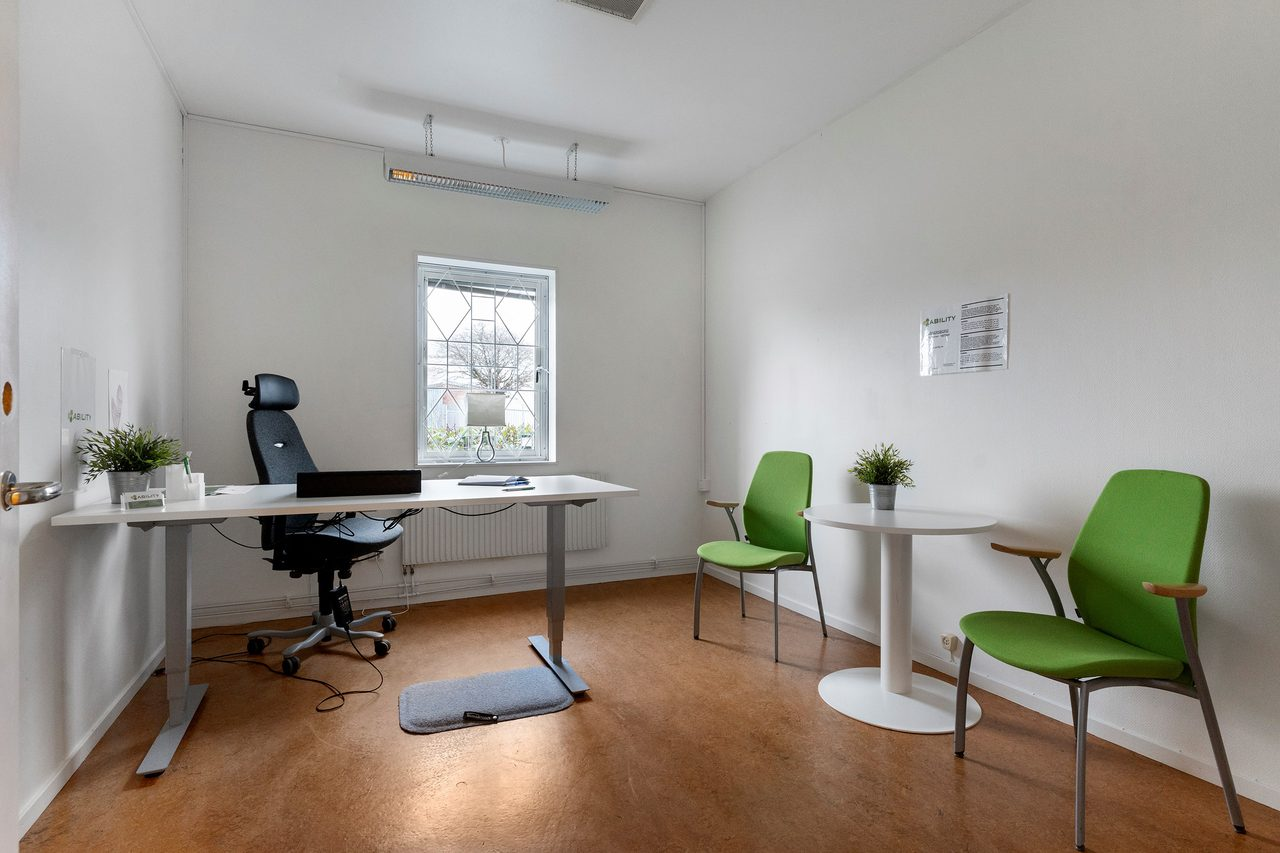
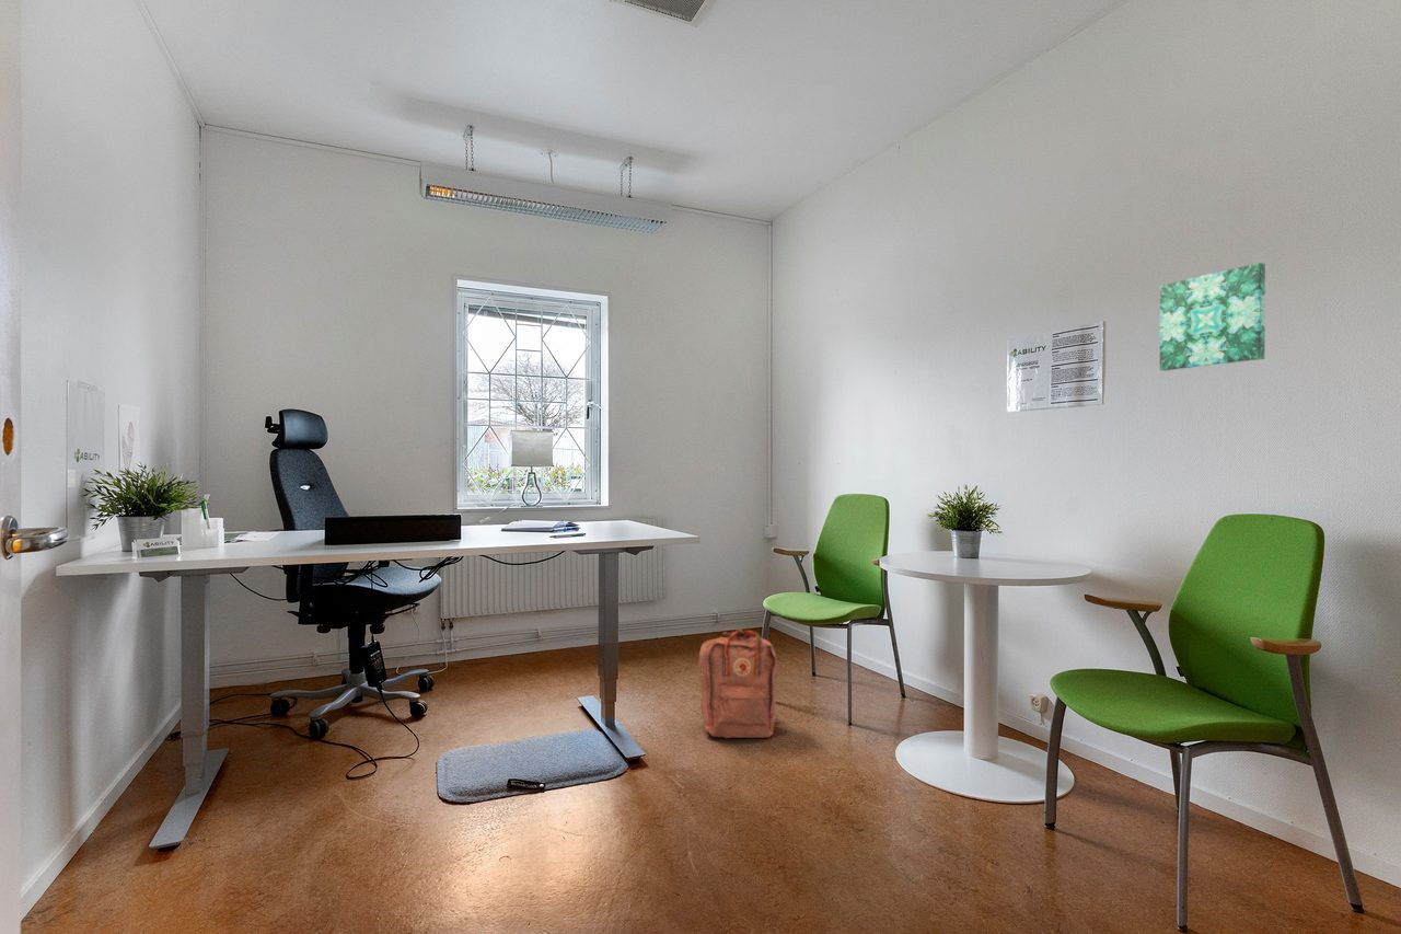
+ wall art [1159,262,1266,372]
+ backpack [697,629,778,739]
